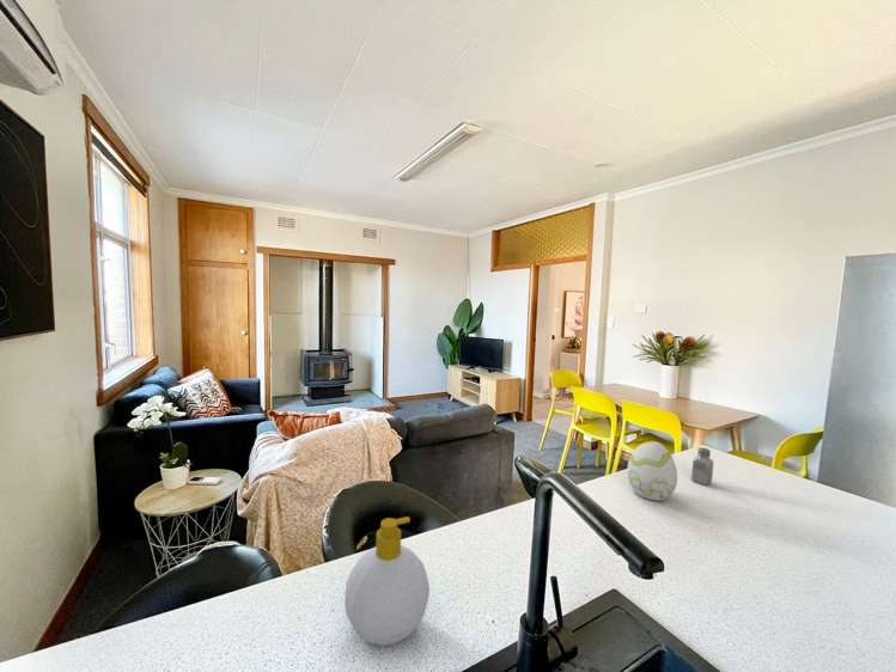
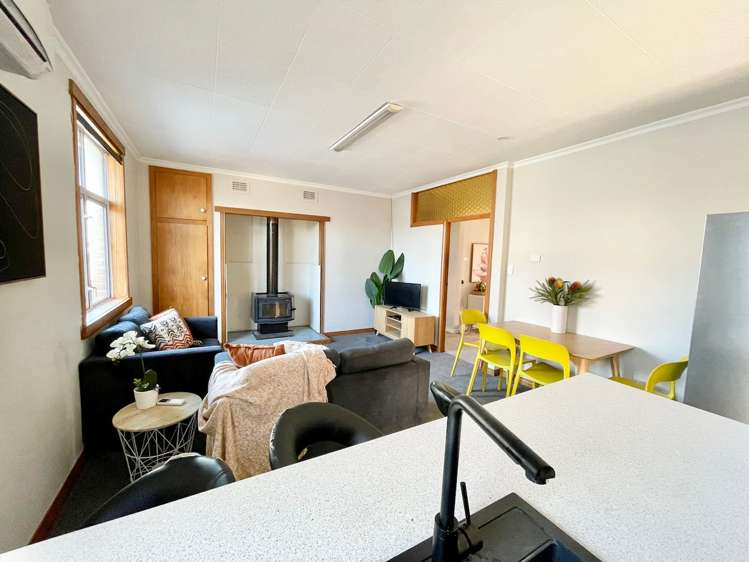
- soap bottle [343,515,431,647]
- decorative egg [626,440,678,502]
- saltshaker [690,446,714,487]
